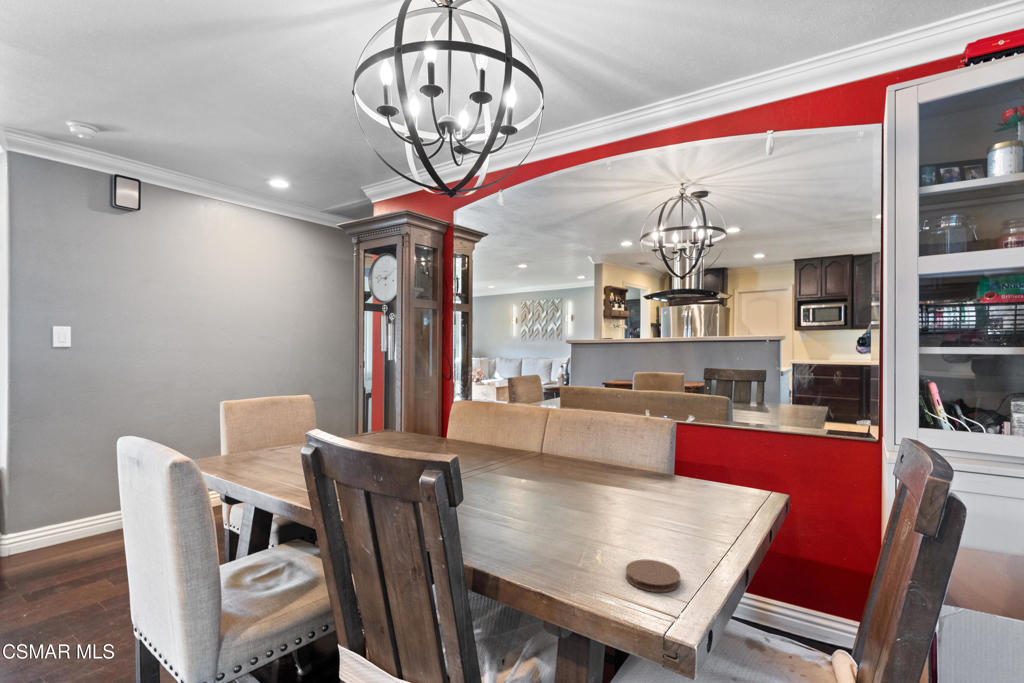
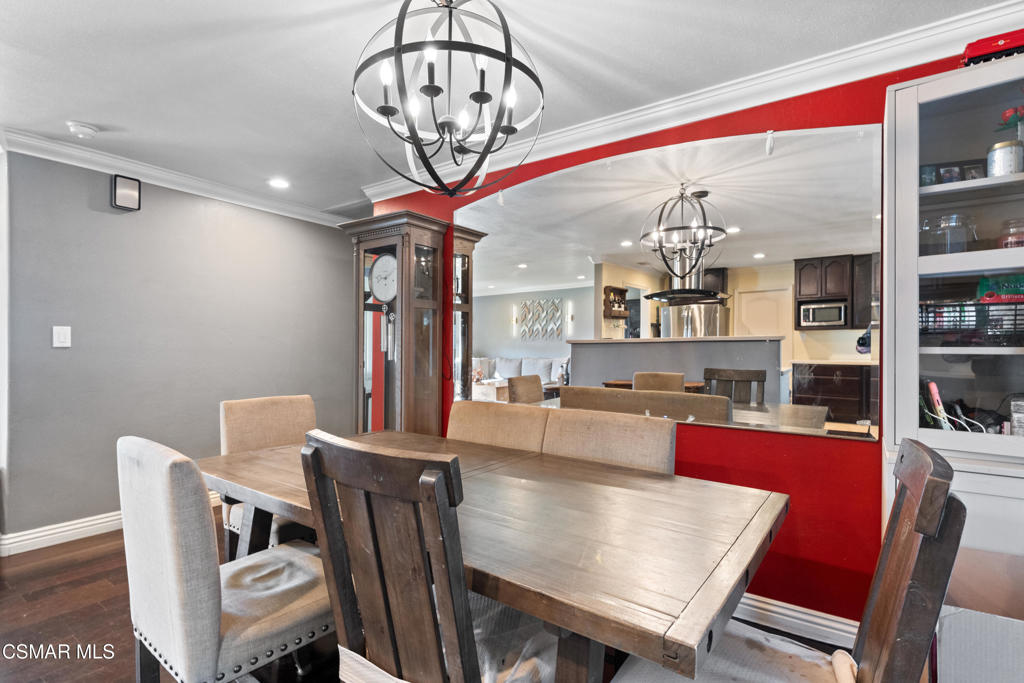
- coaster [625,559,681,593]
